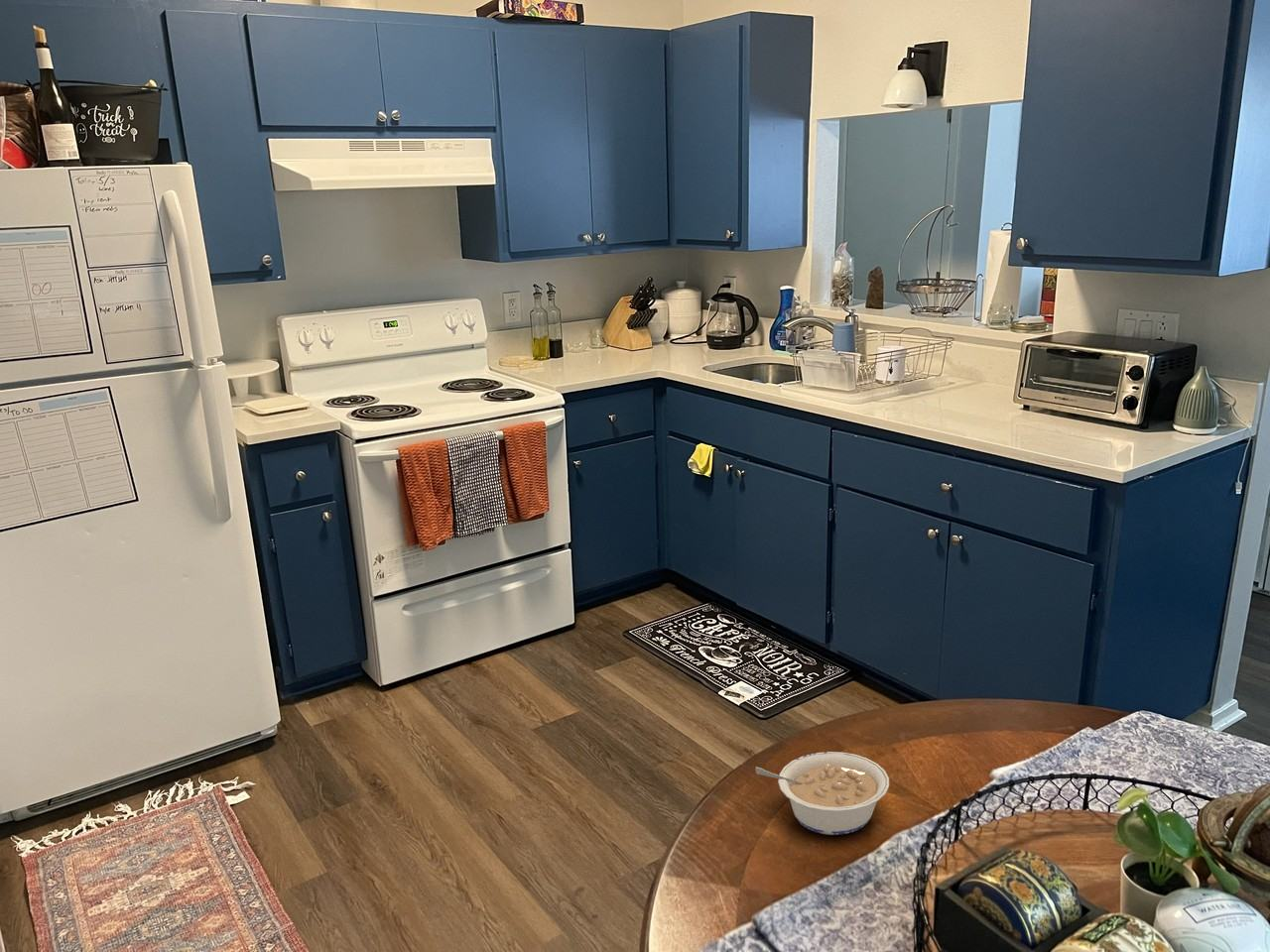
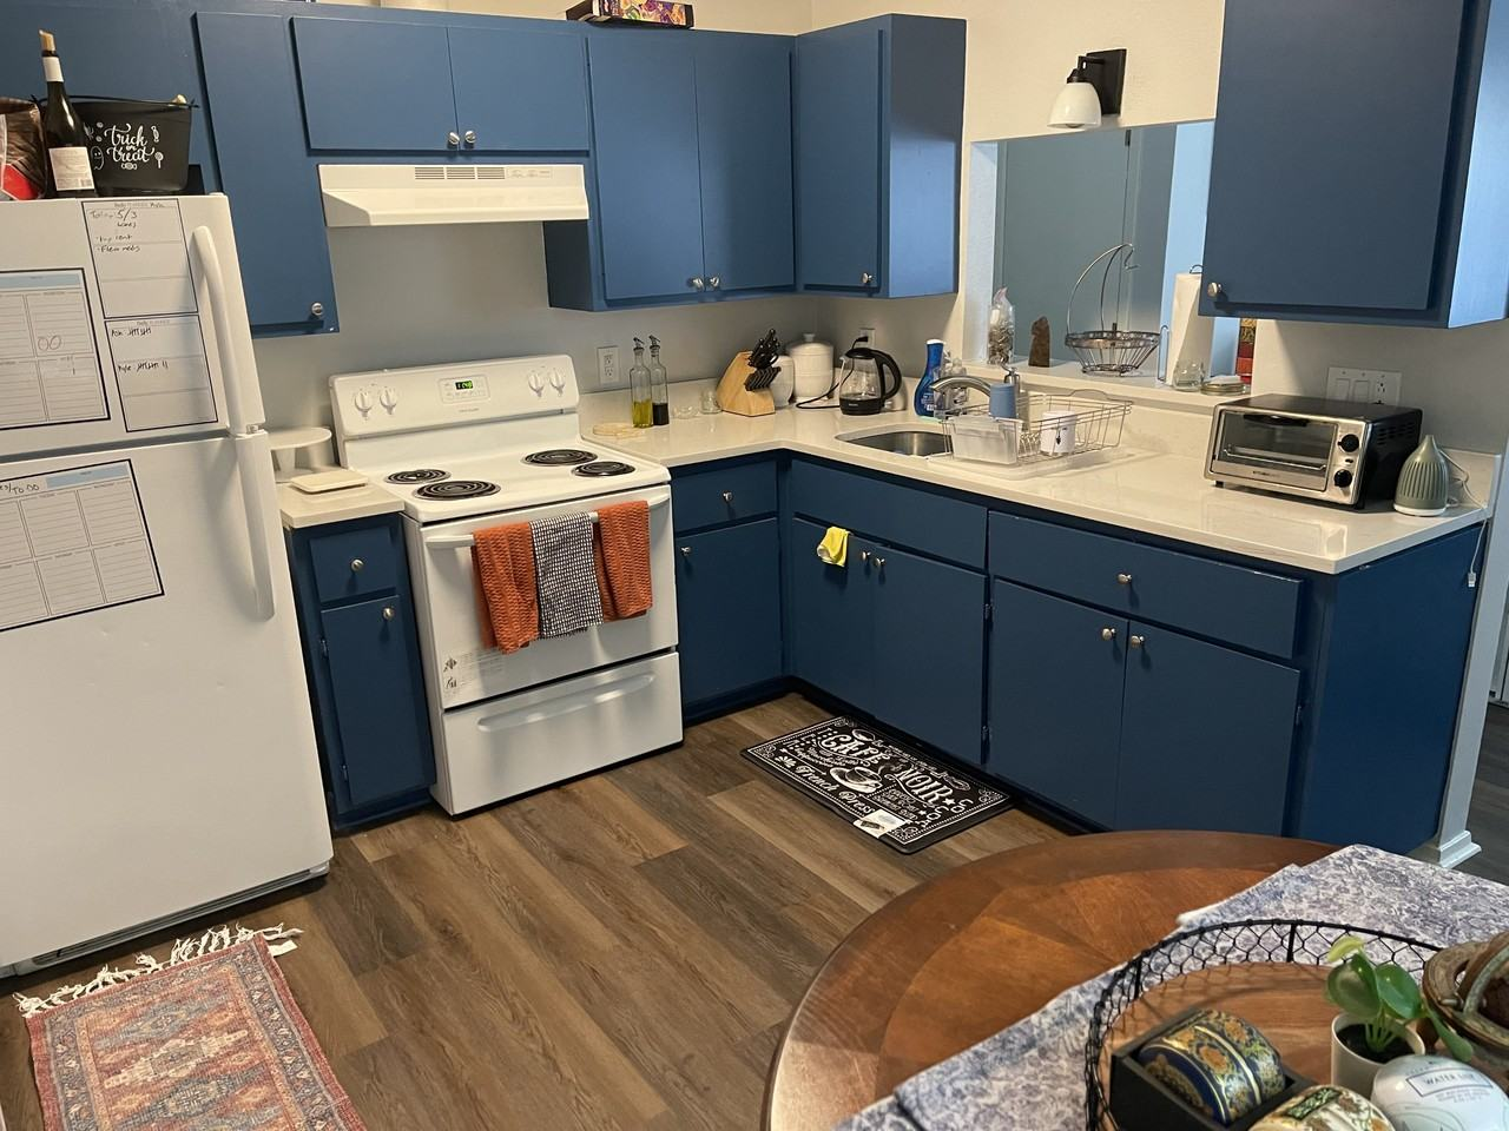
- legume [755,751,890,836]
